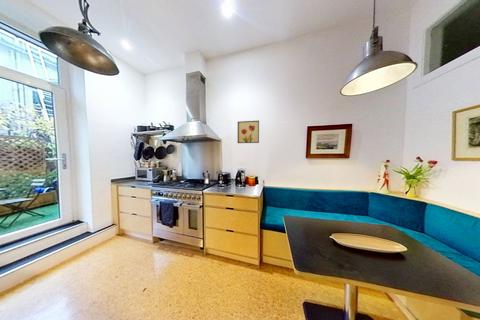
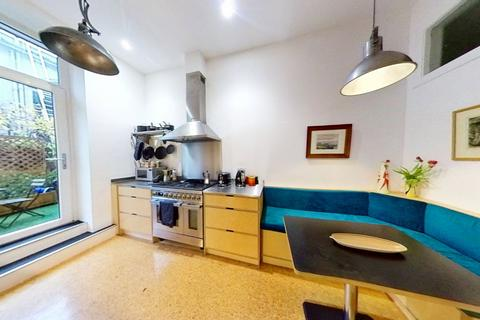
- wall art [237,120,260,144]
